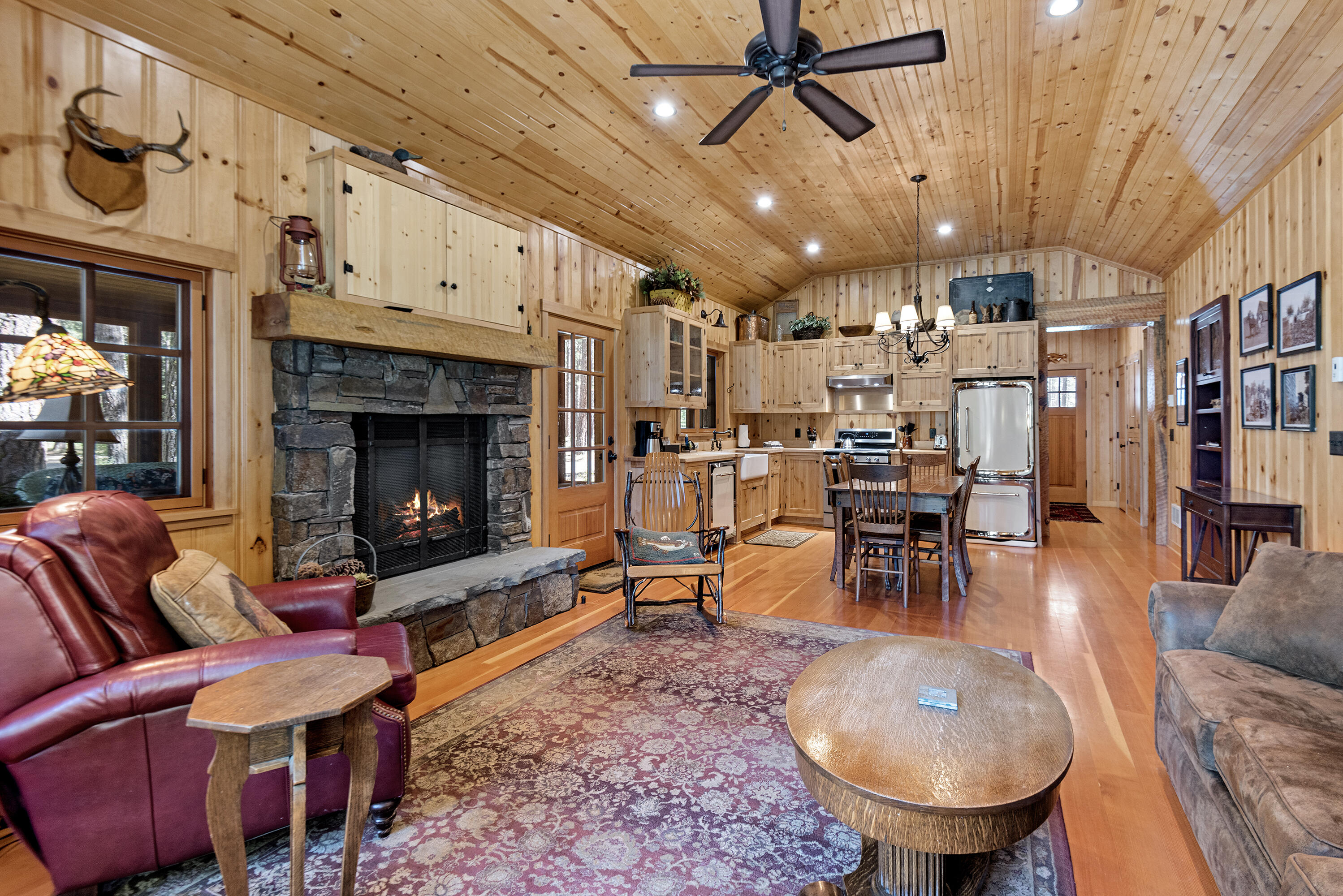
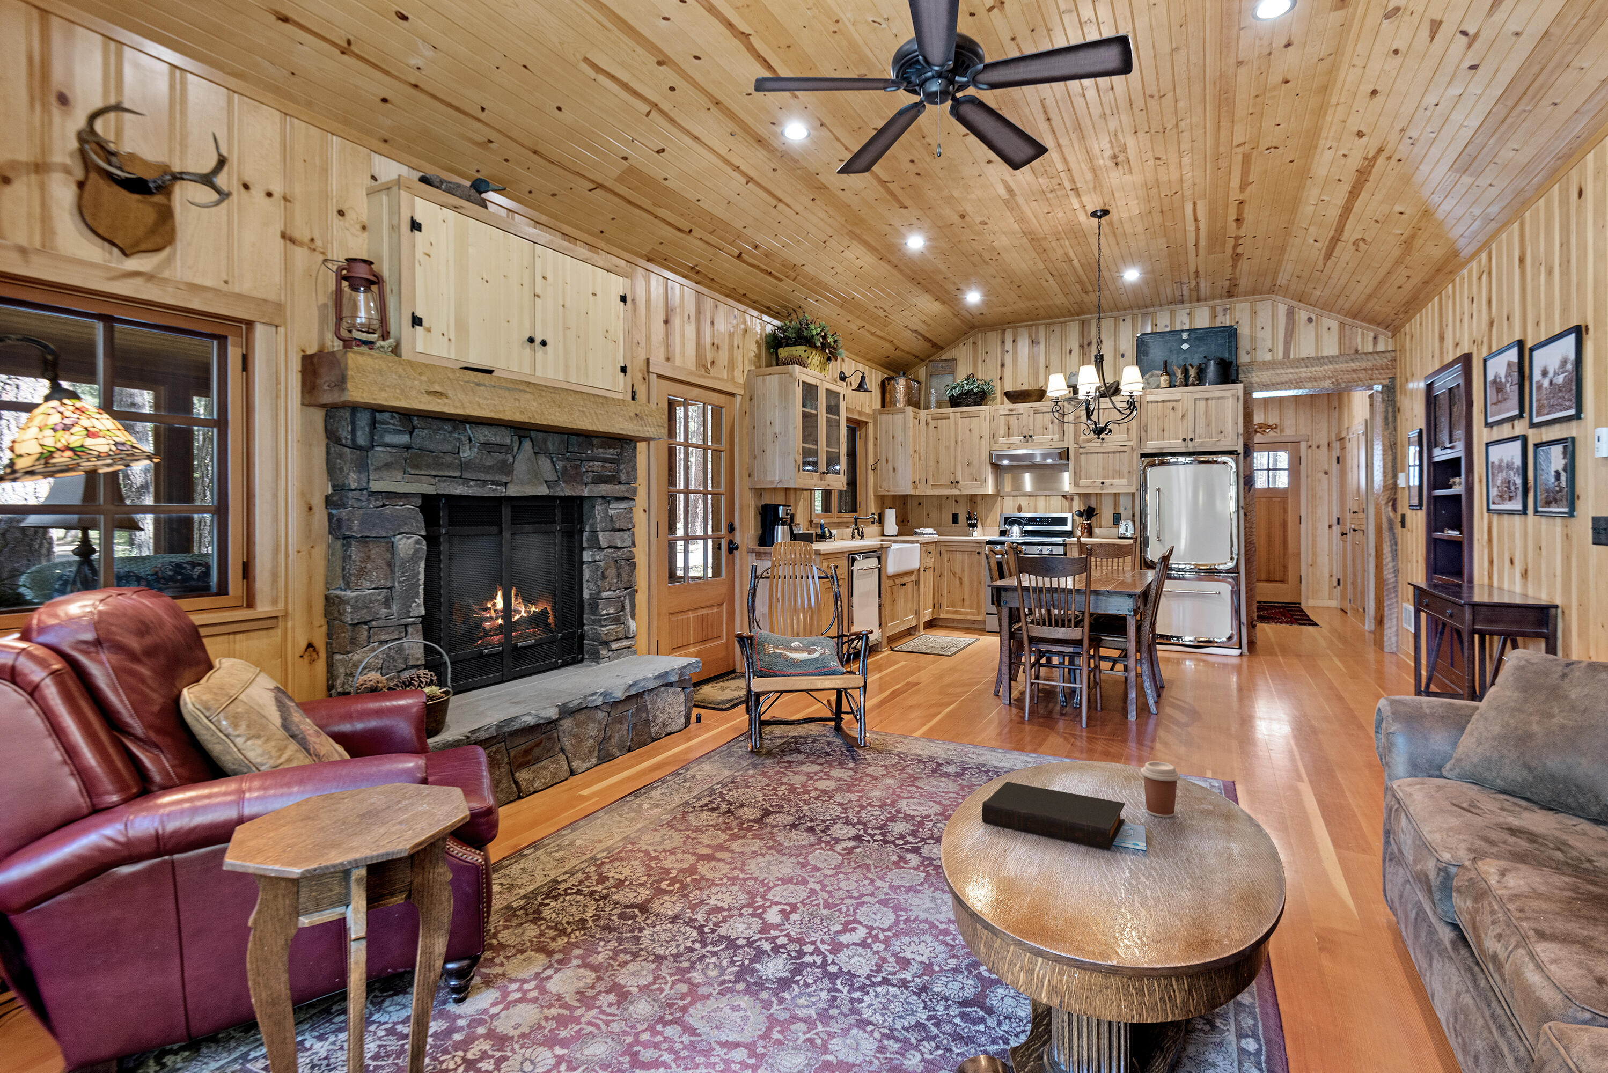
+ coffee cup [1140,760,1181,818]
+ book [982,781,1125,850]
